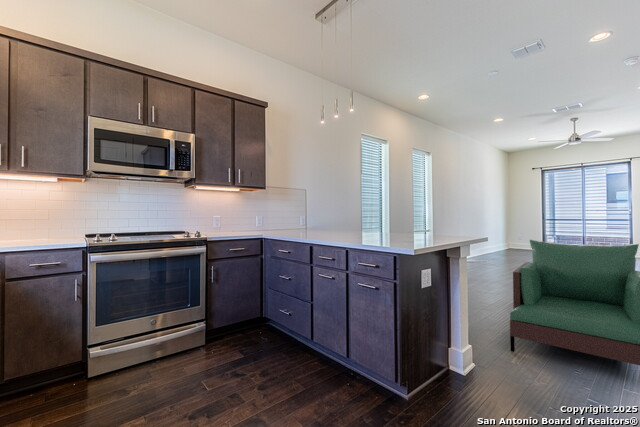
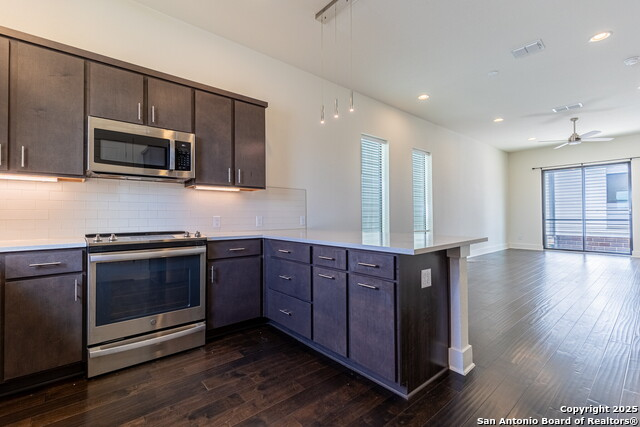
- armchair [509,239,640,366]
